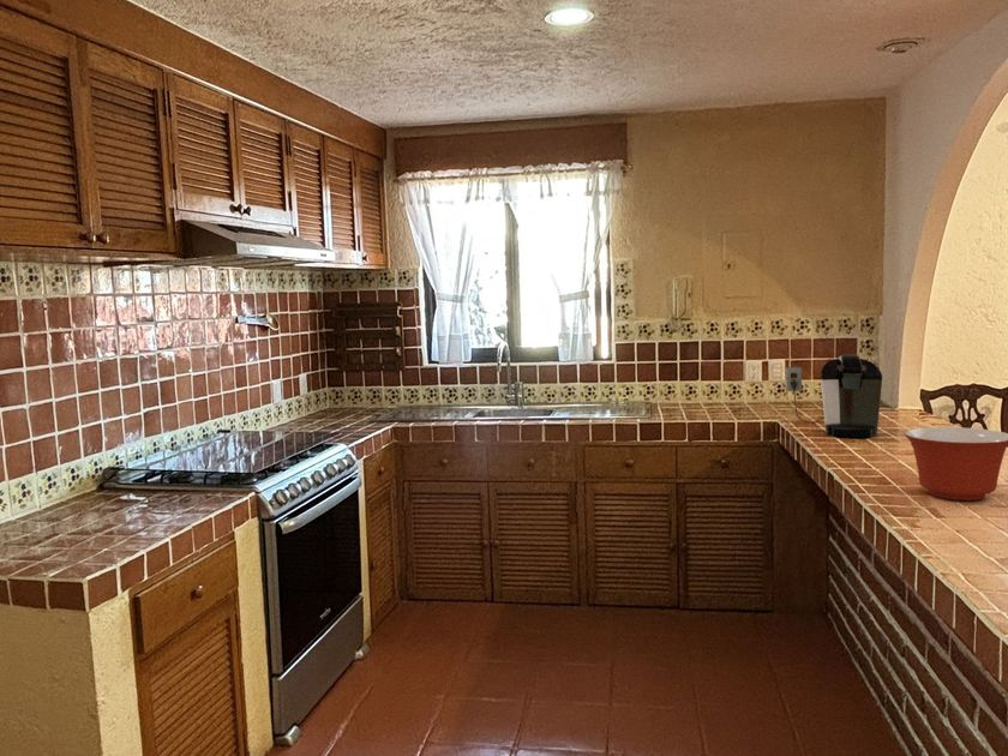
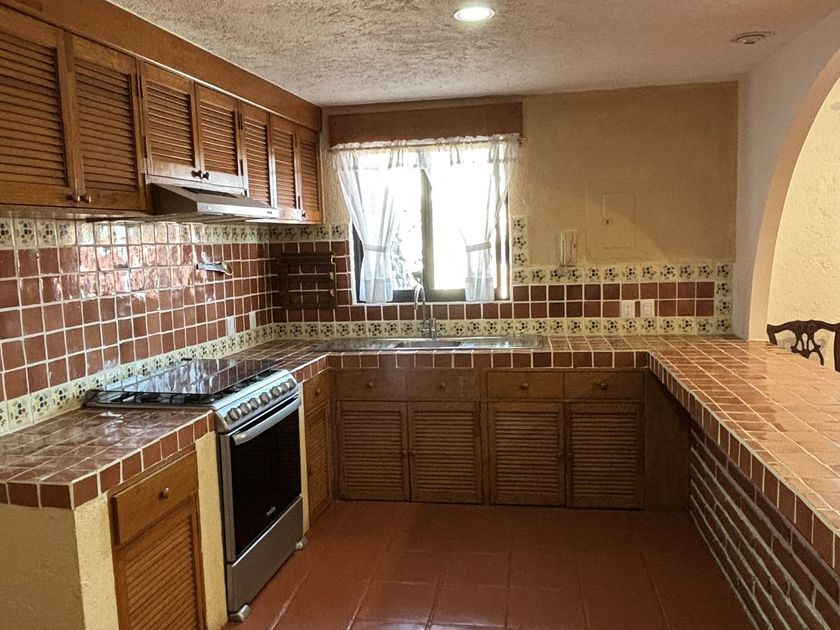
- mixing bowl [904,426,1008,502]
- coffee maker [785,353,883,439]
